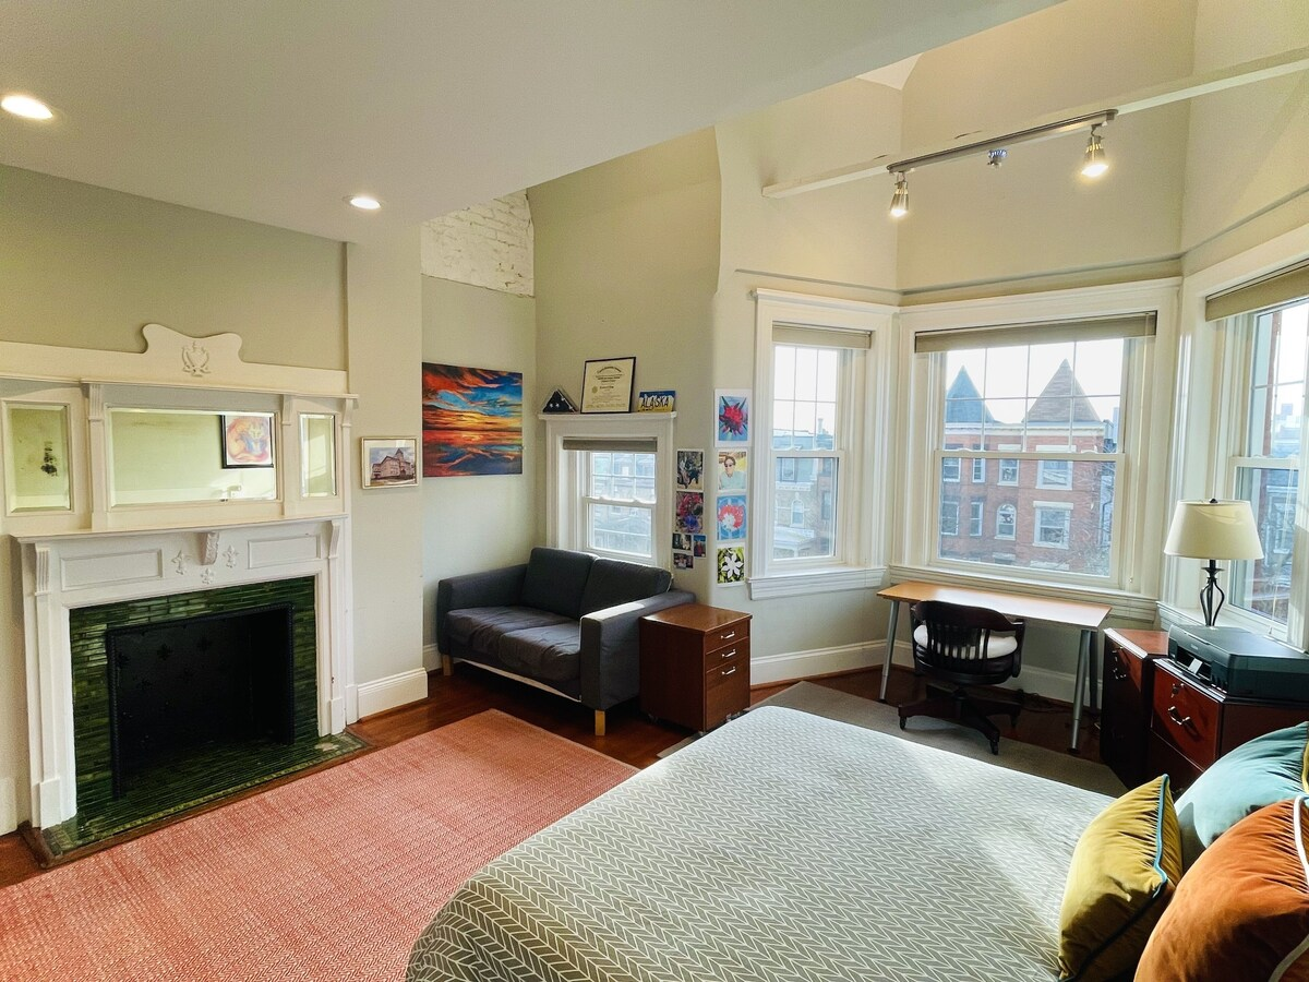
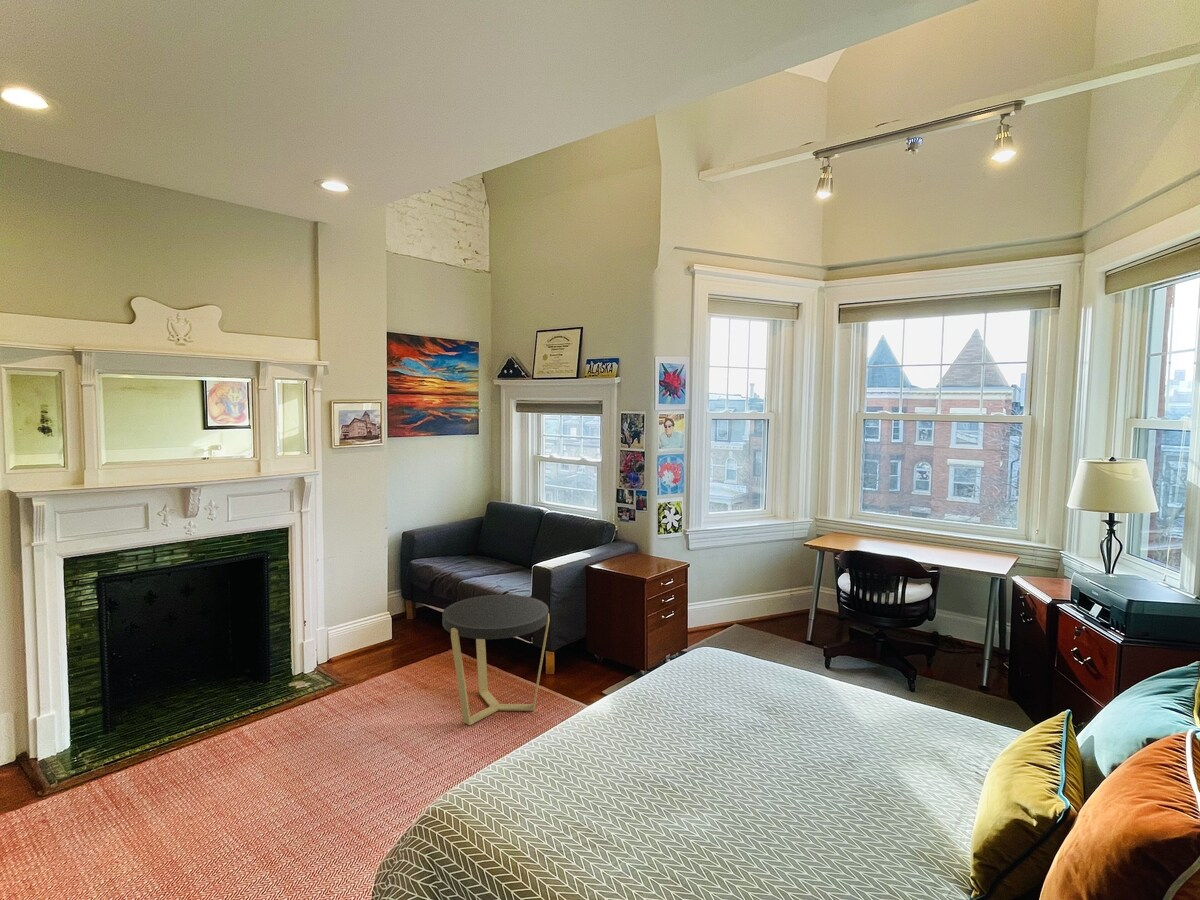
+ side table [441,594,550,726]
